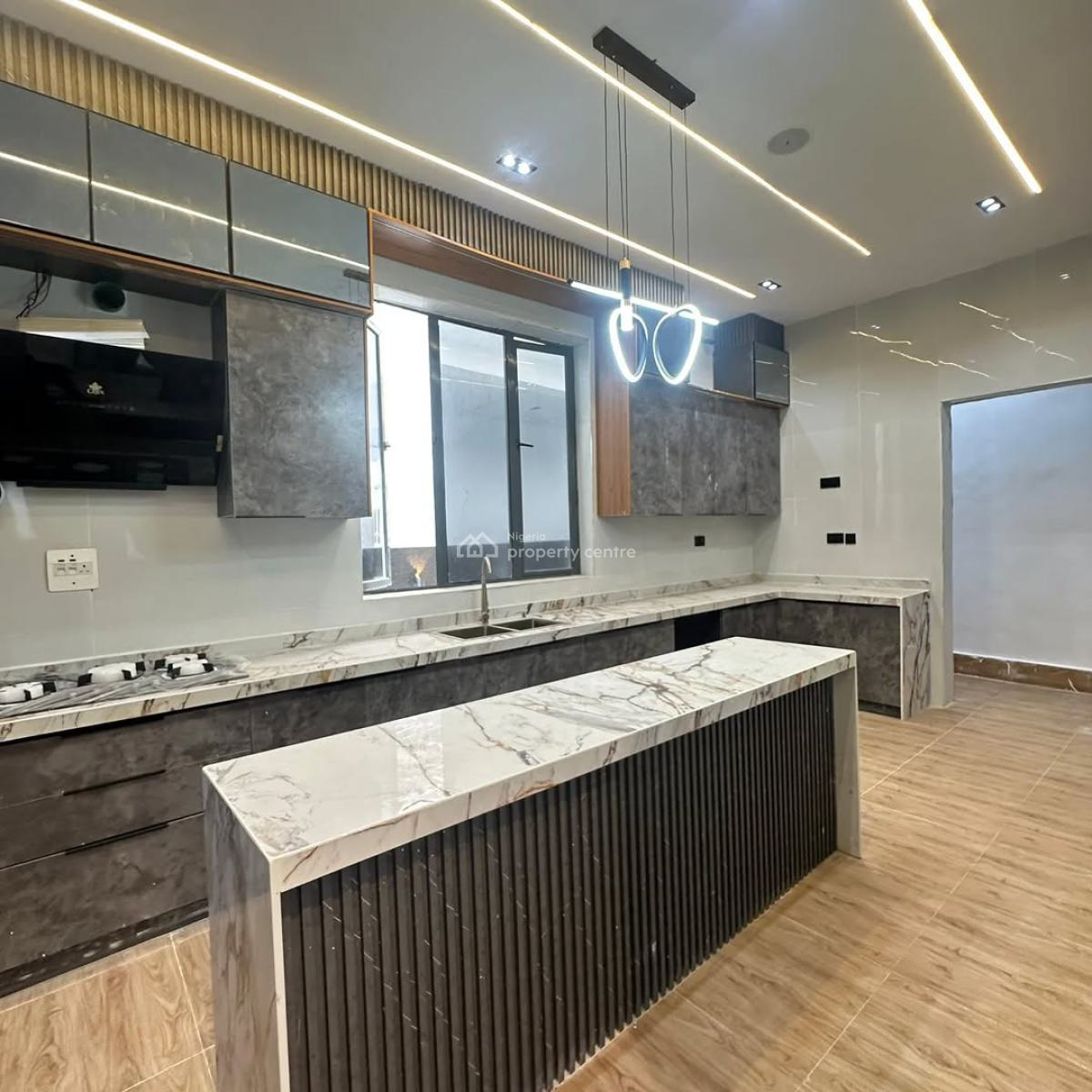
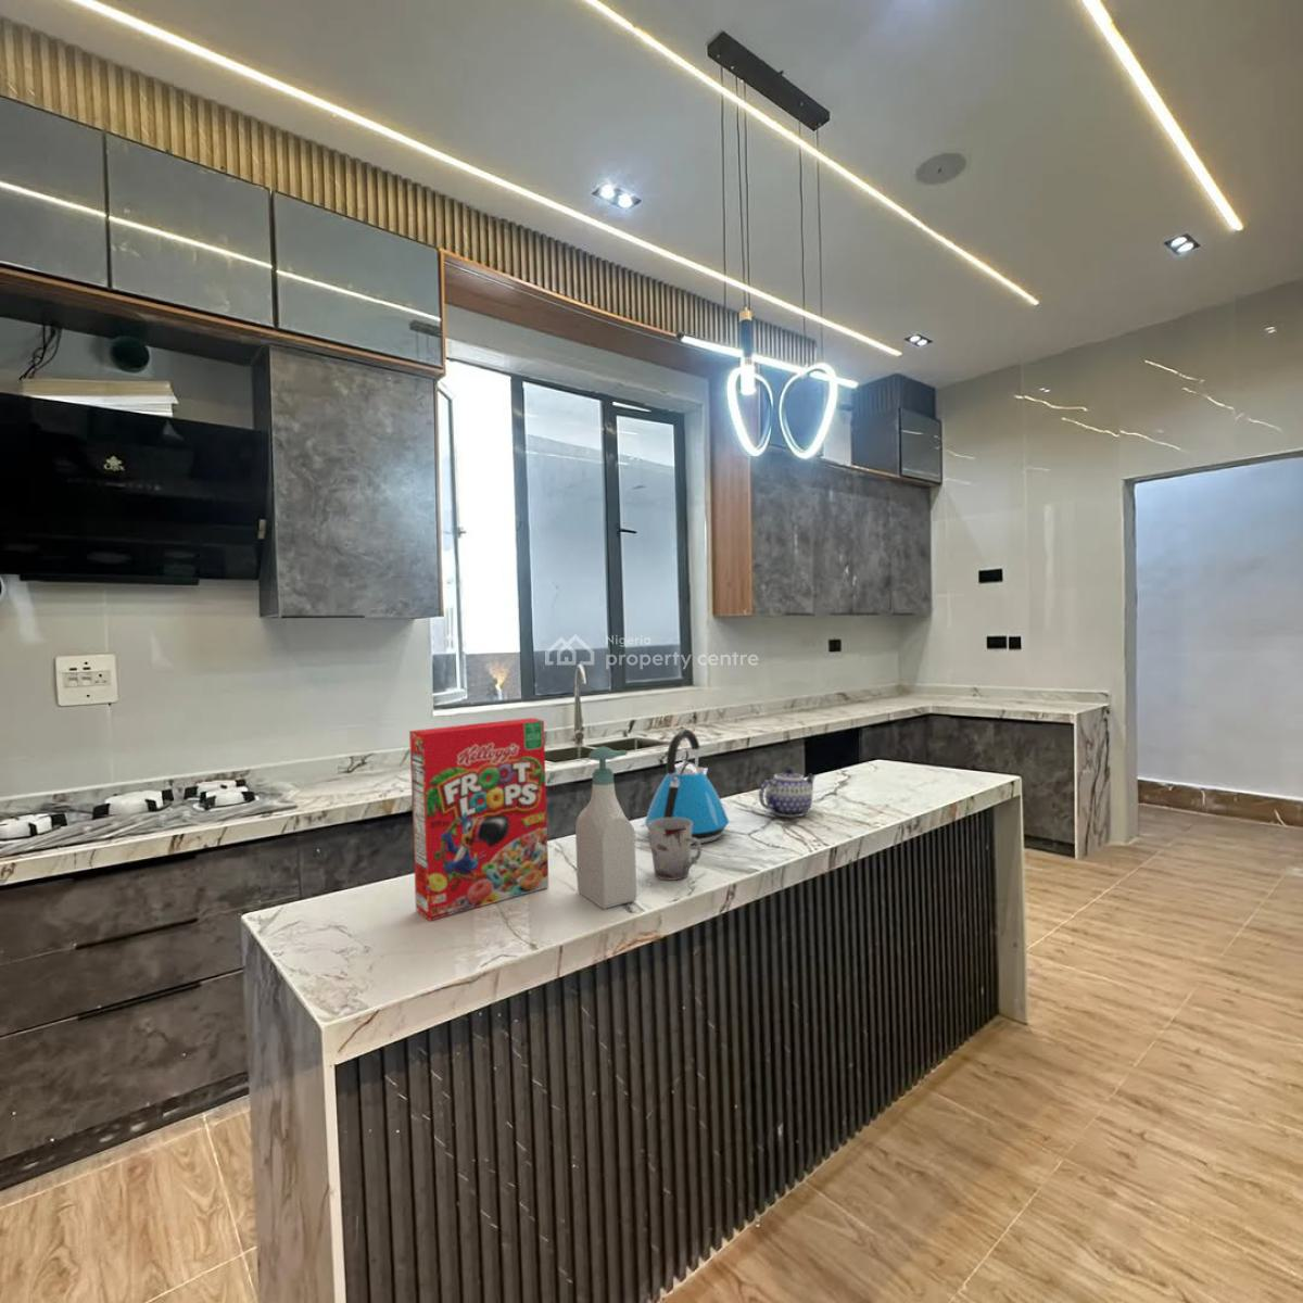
+ kettle [644,728,730,845]
+ cup [648,817,703,881]
+ teapot [758,766,817,817]
+ cereal box [408,717,549,922]
+ soap bottle [574,746,637,910]
